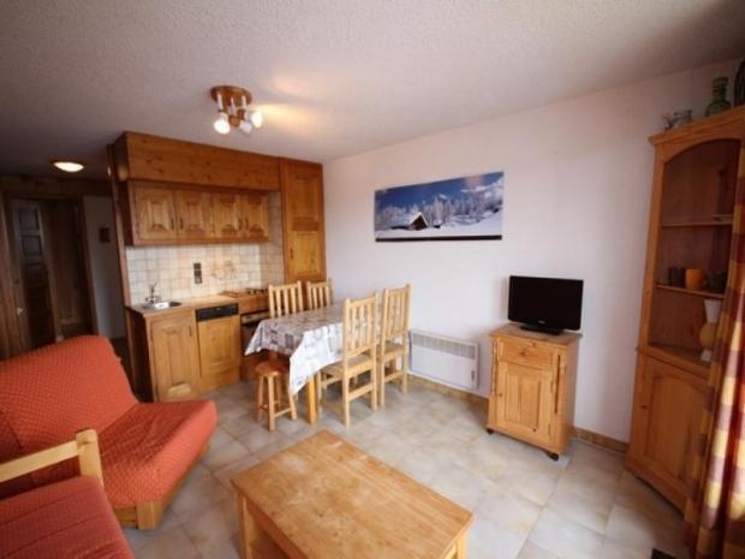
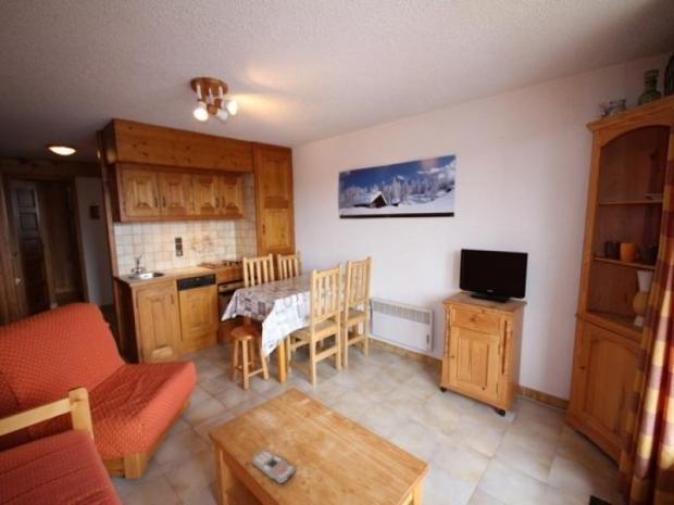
+ remote control [251,450,297,485]
